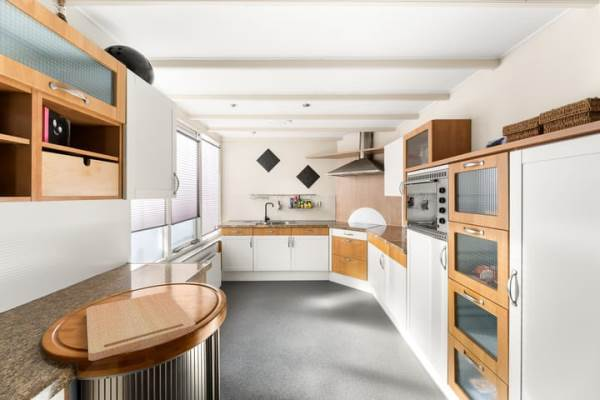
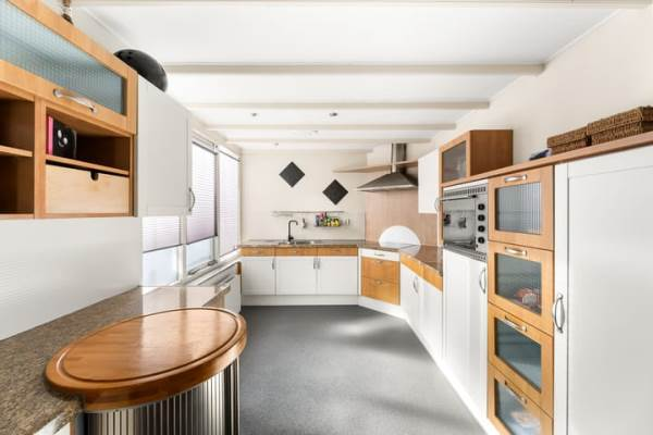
- cutting board [85,291,196,362]
